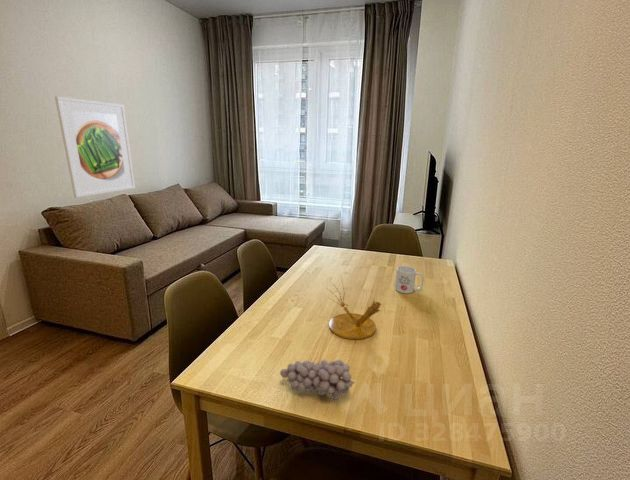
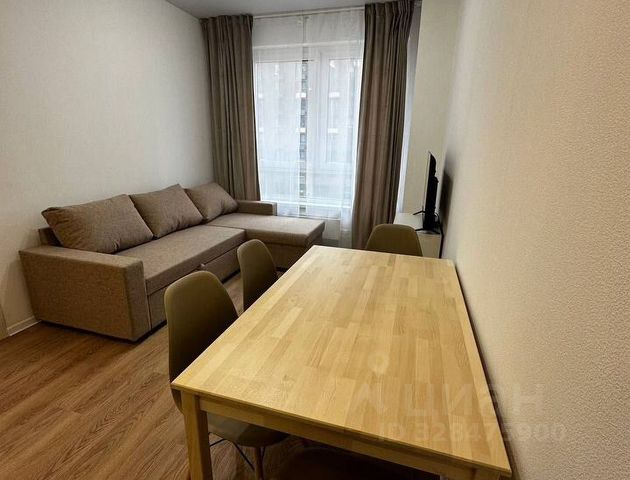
- plant [323,273,382,341]
- mug [394,265,425,294]
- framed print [54,95,136,199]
- fruit [279,359,356,400]
